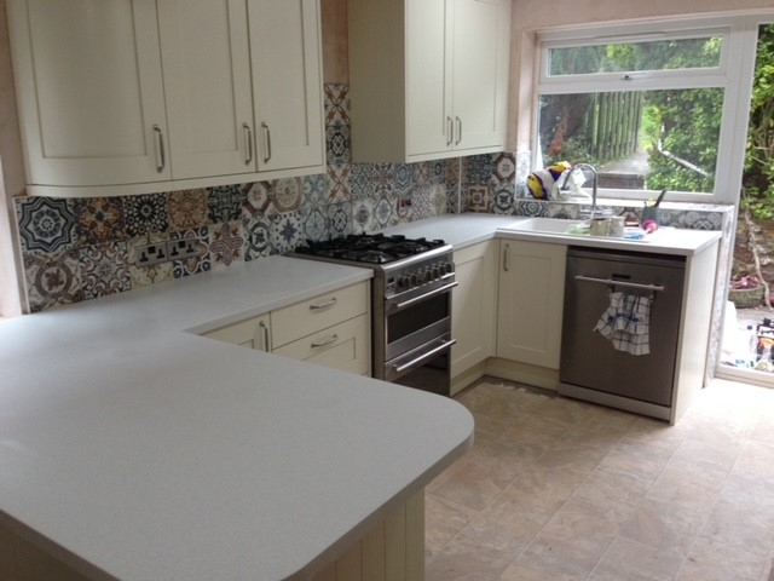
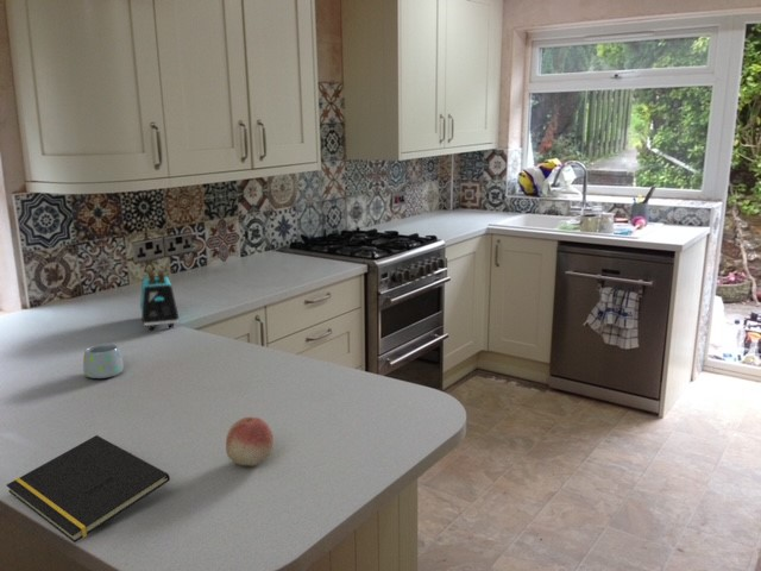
+ toaster [139,269,180,331]
+ notepad [6,434,171,544]
+ fruit [225,416,275,466]
+ mug [82,343,125,379]
